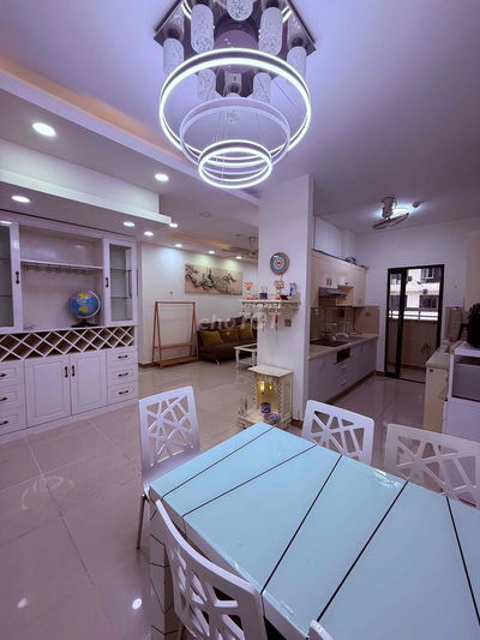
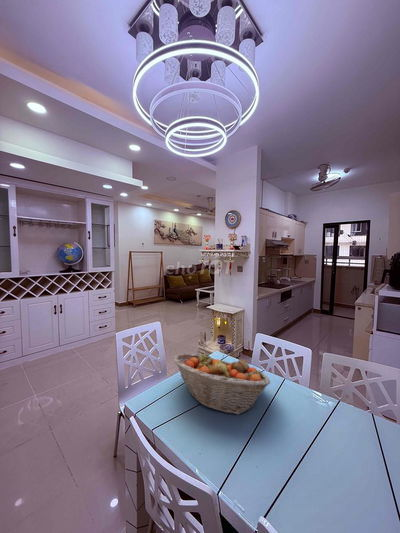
+ fruit basket [172,353,271,415]
